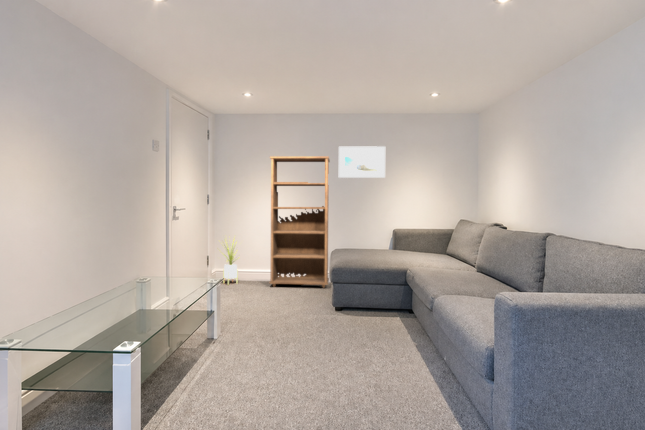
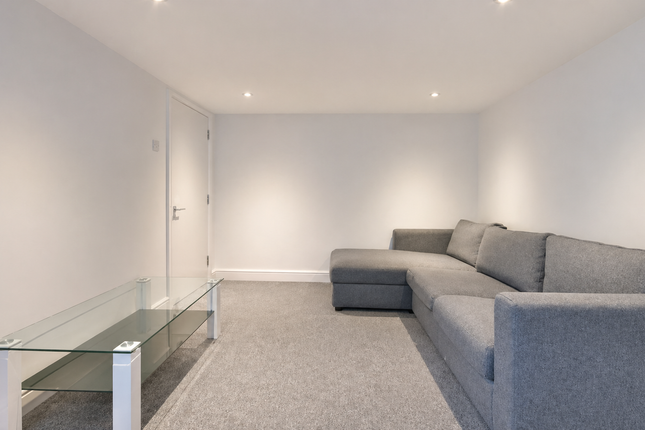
- bookcase [268,155,331,289]
- house plant [216,234,243,286]
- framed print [338,145,386,179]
